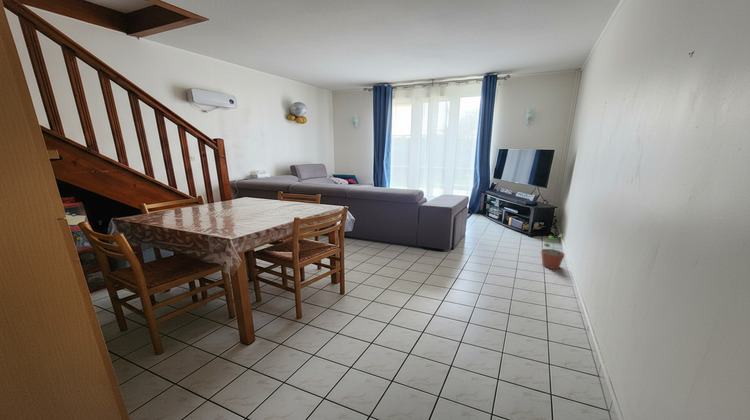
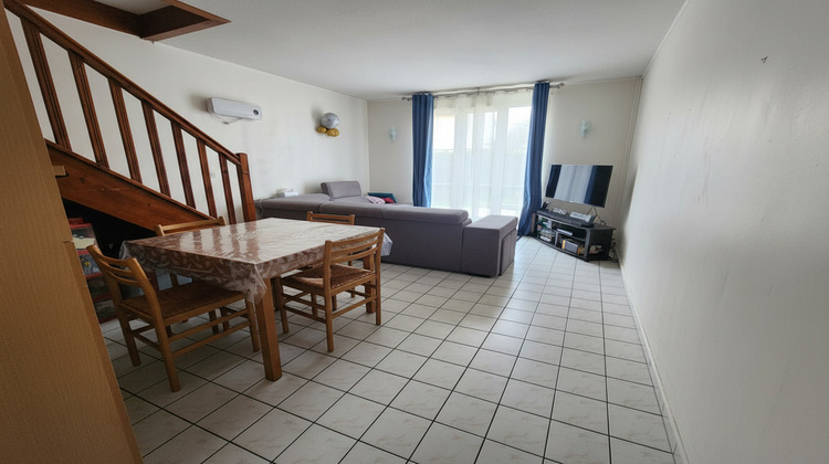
- potted plant [540,233,566,270]
